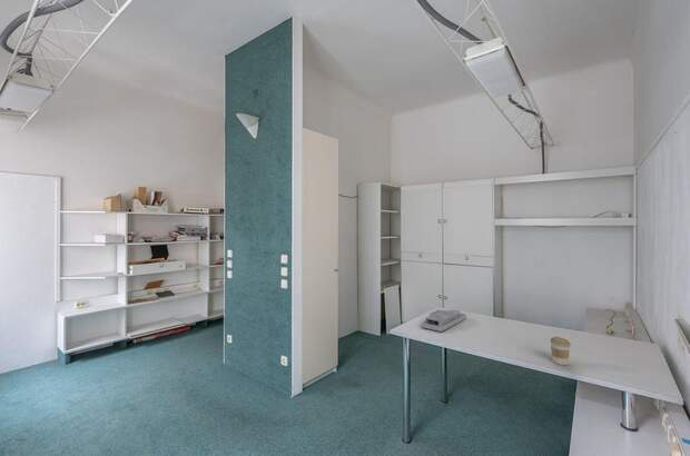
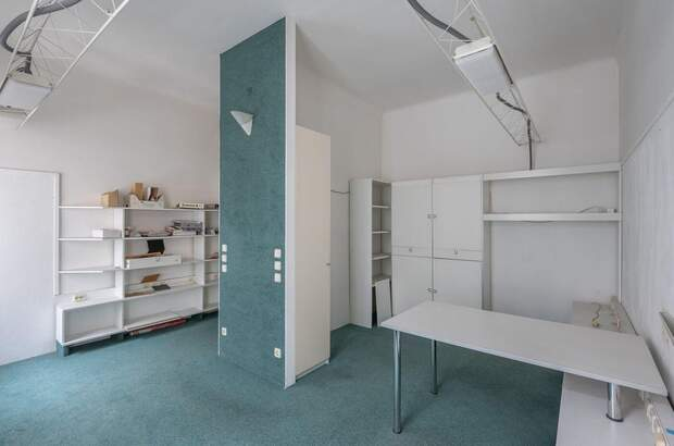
- coffee cup [549,336,572,366]
- desk organizer [420,308,467,333]
